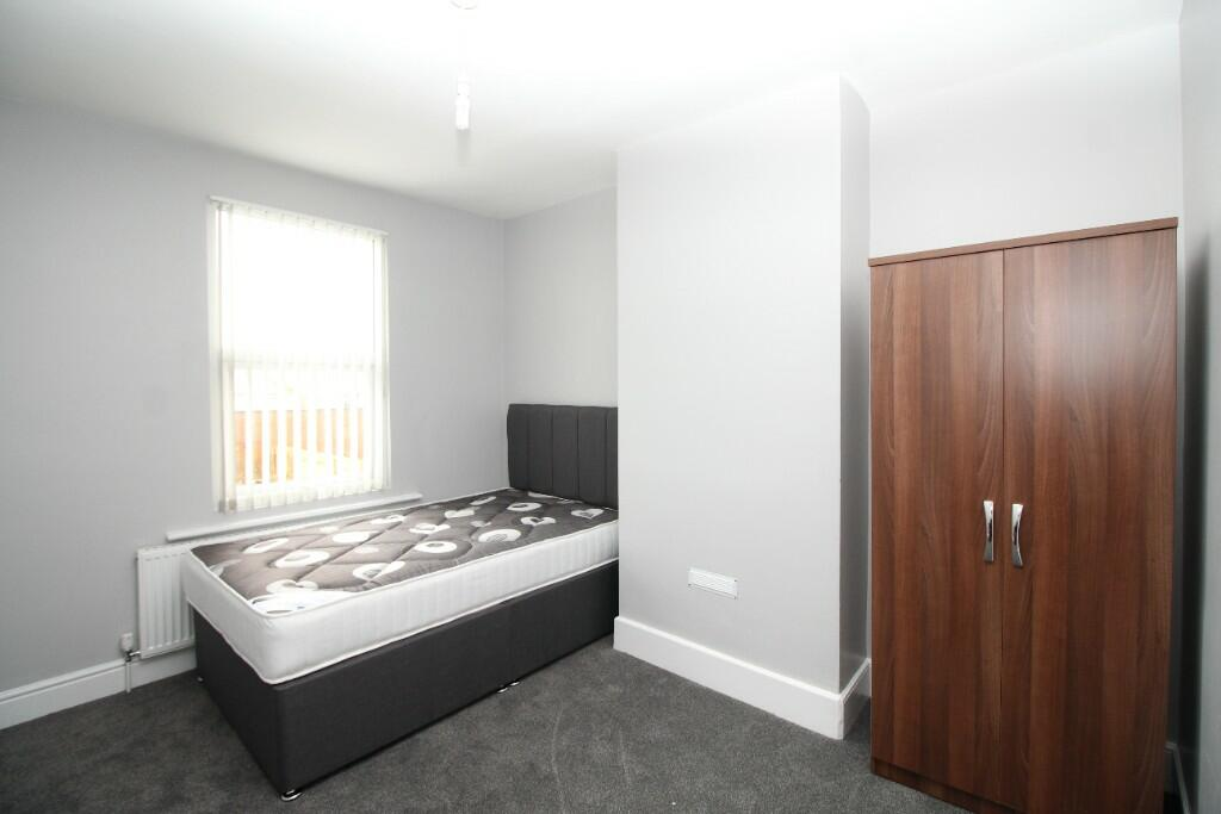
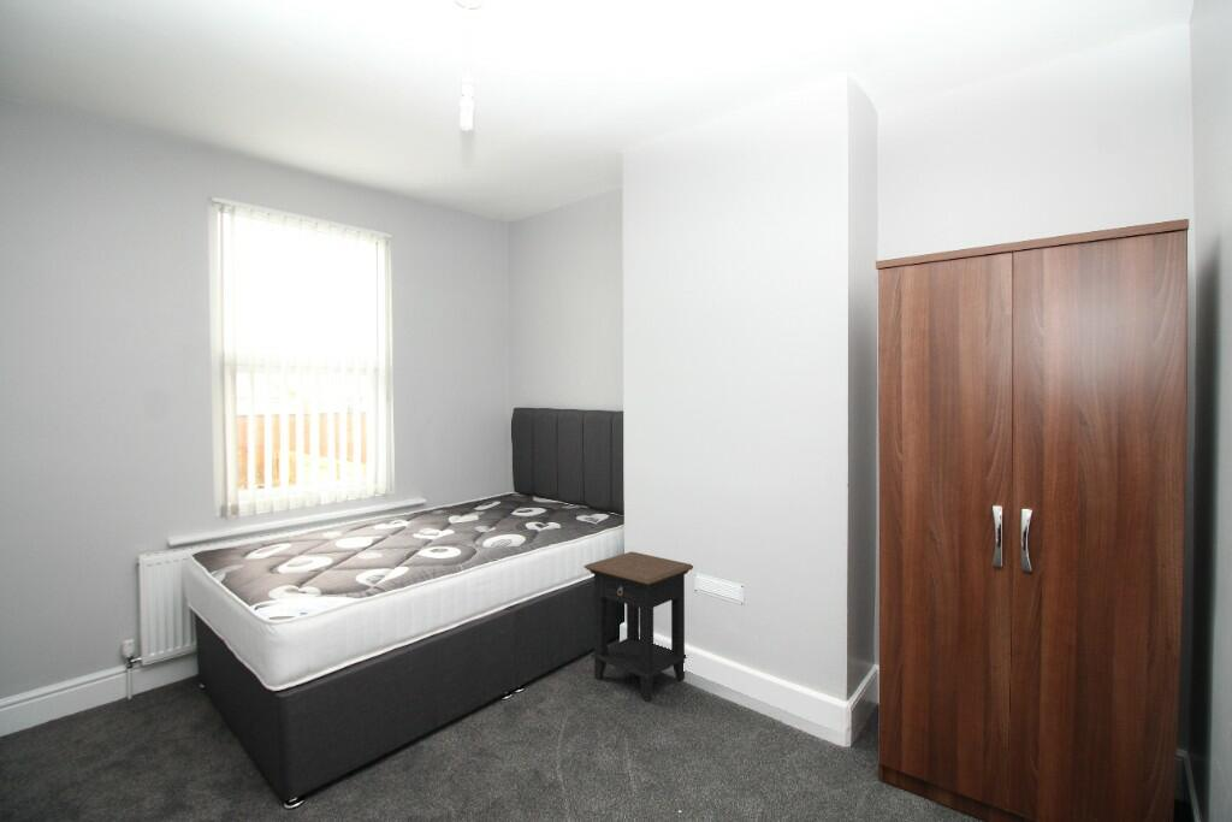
+ side table [582,550,694,702]
